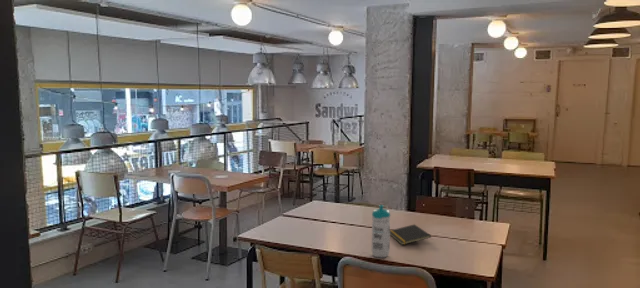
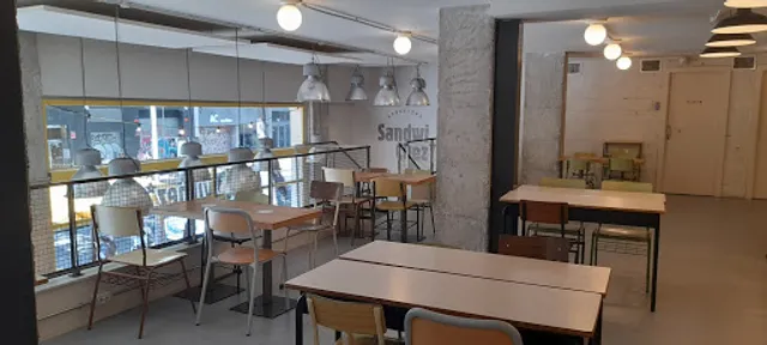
- water bottle [371,204,391,258]
- notepad [390,223,432,246]
